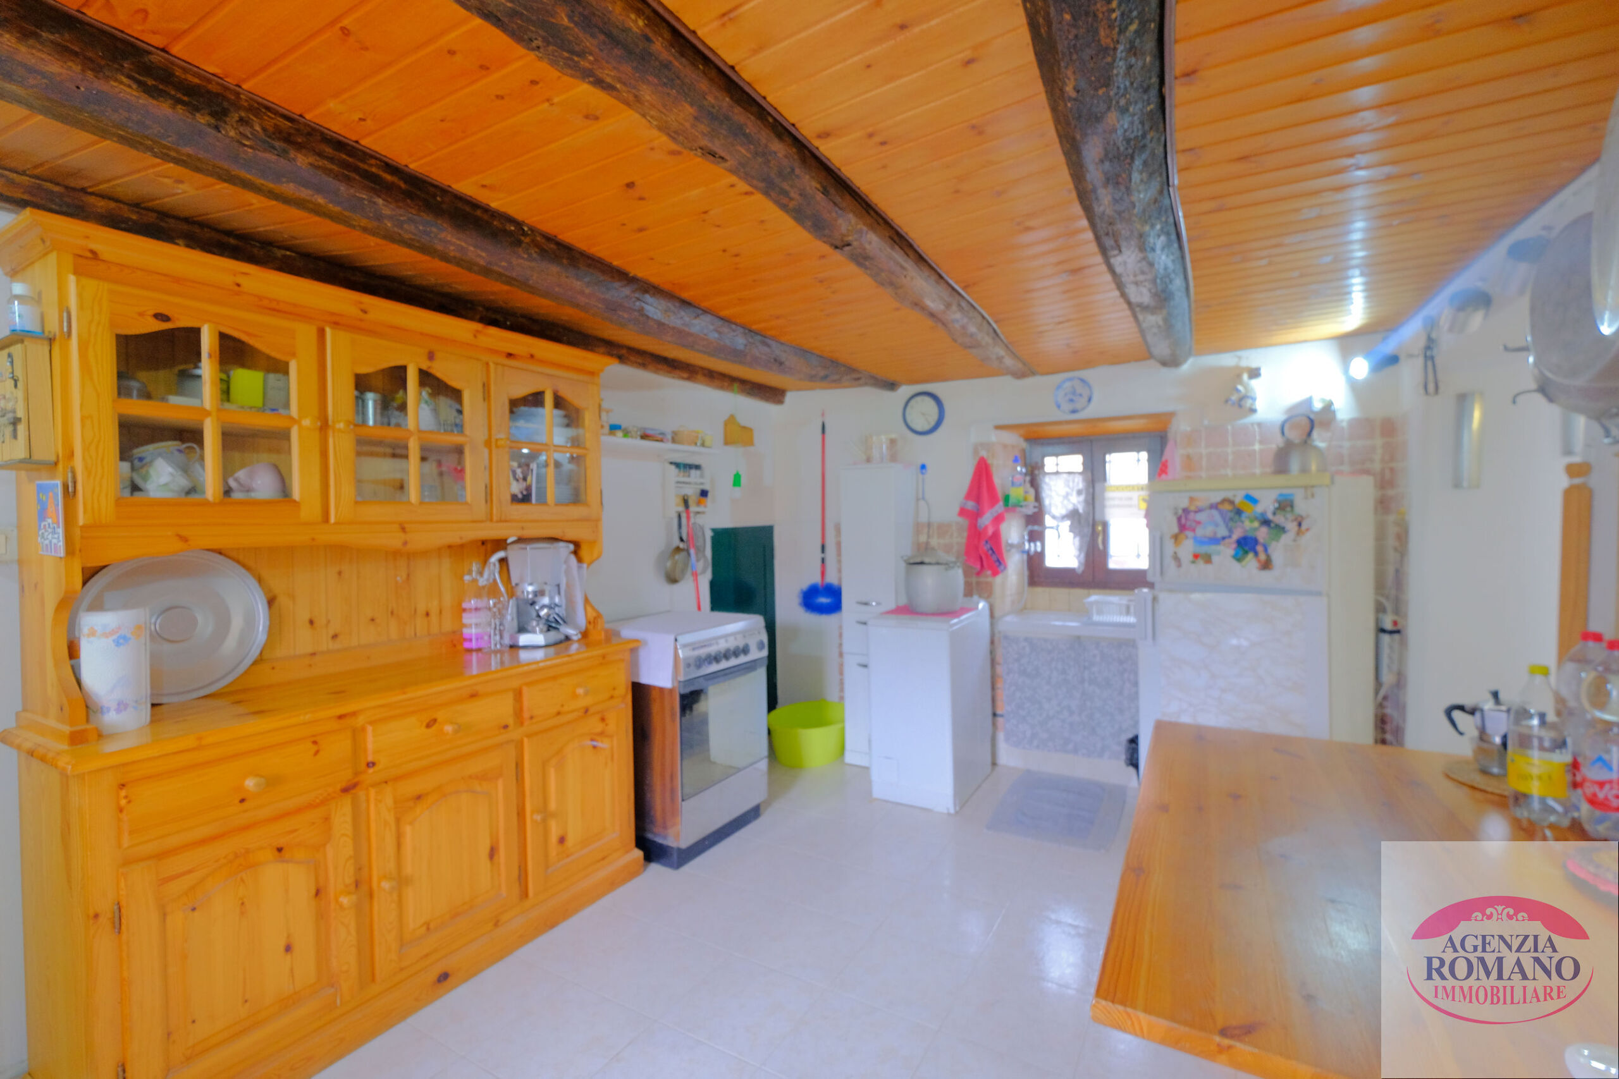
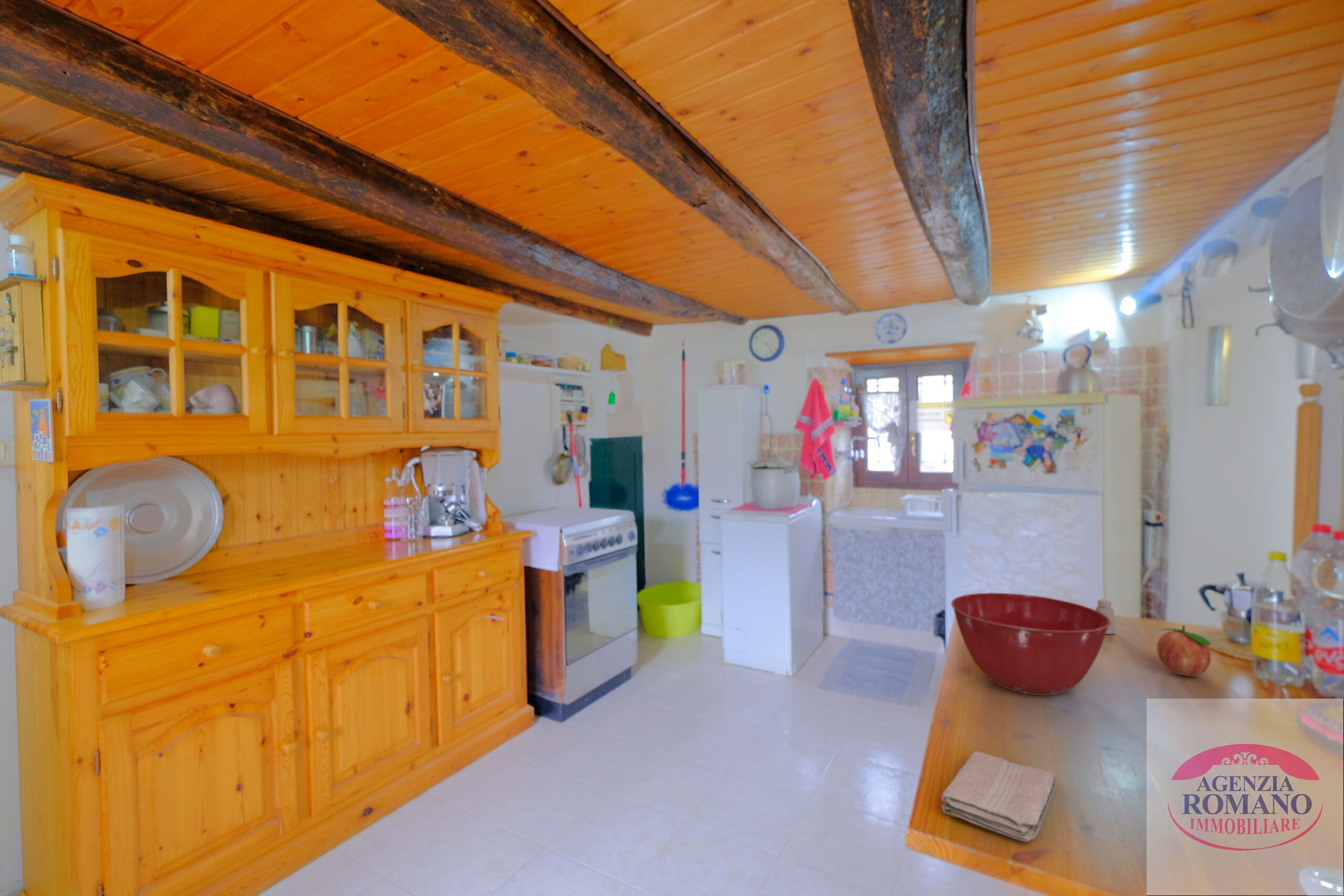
+ saltshaker [1095,598,1116,635]
+ washcloth [941,751,1057,842]
+ mixing bowl [951,592,1111,696]
+ fruit [1157,625,1212,677]
